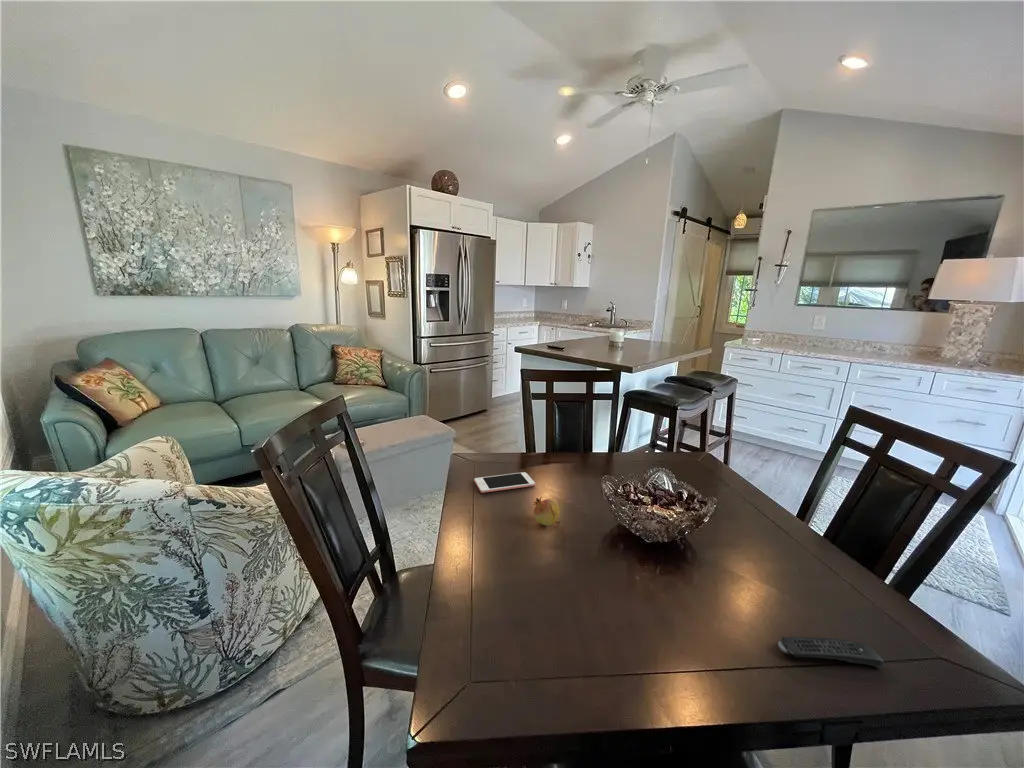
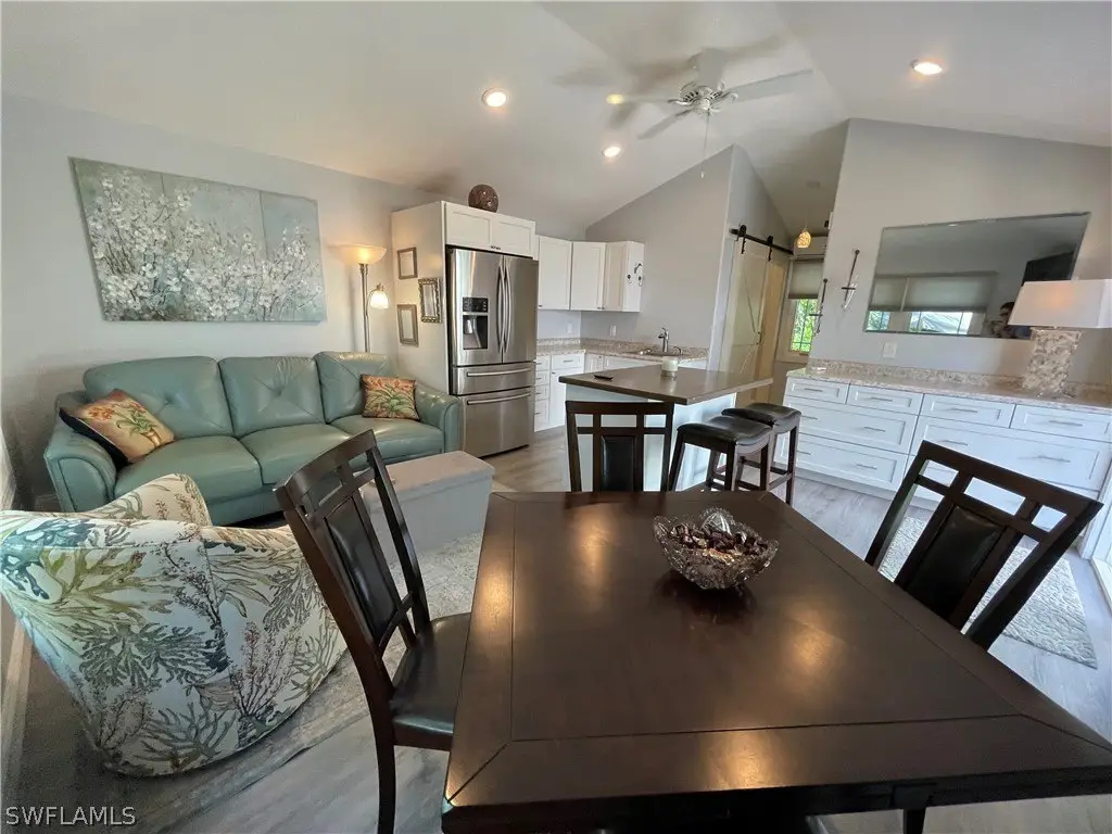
- cell phone [473,471,536,494]
- remote control [777,636,886,669]
- fruit [532,497,561,527]
